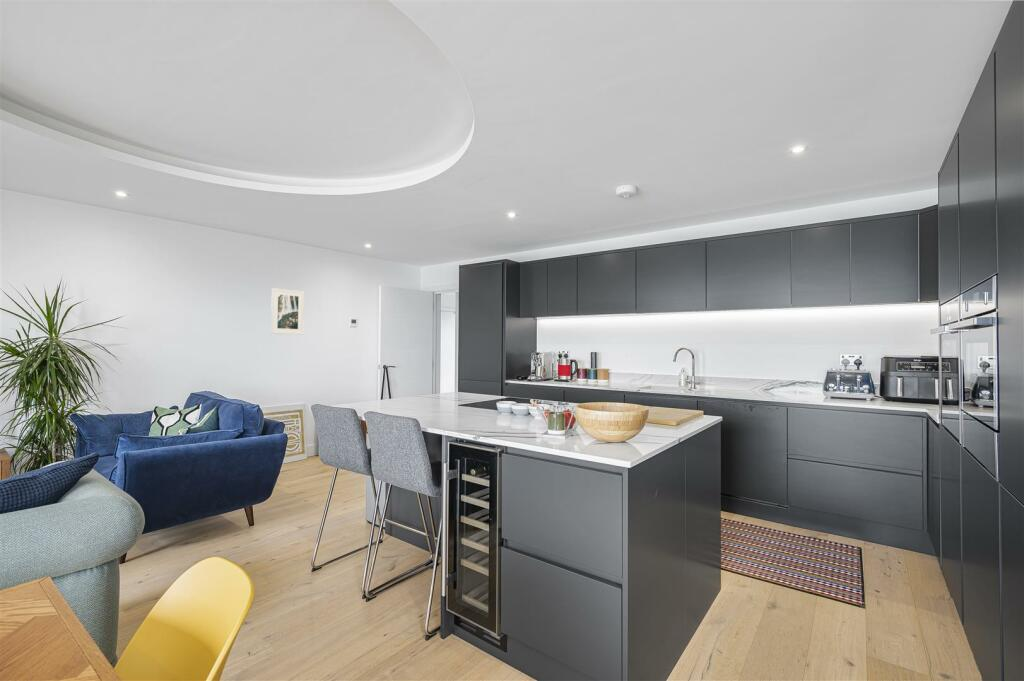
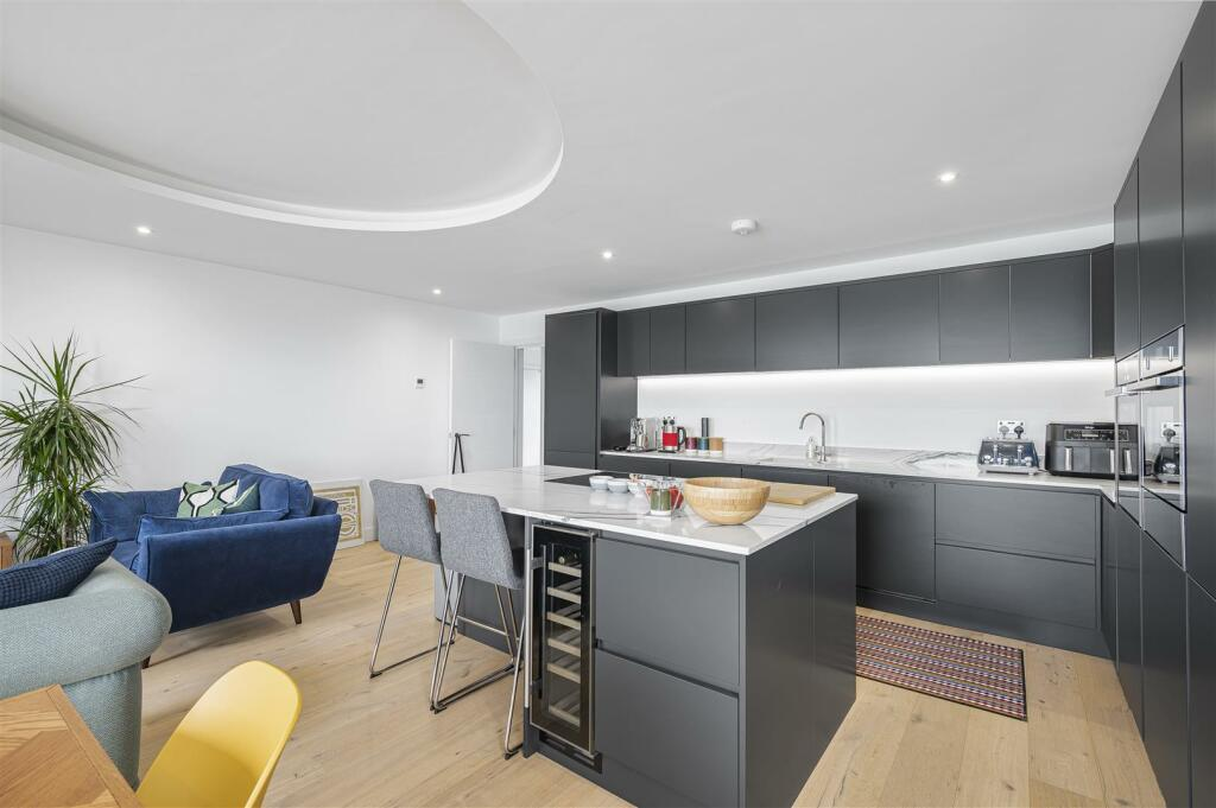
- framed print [270,287,305,336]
